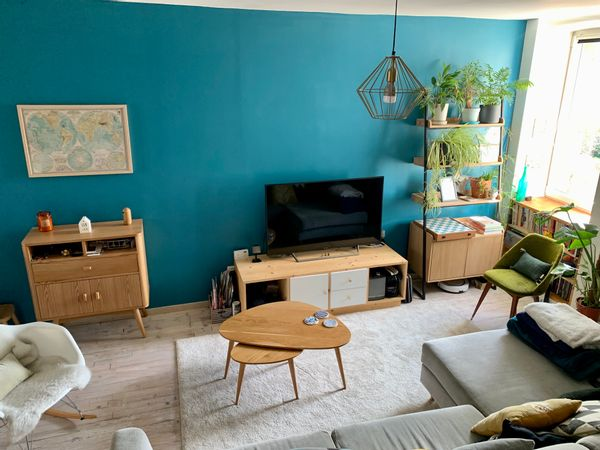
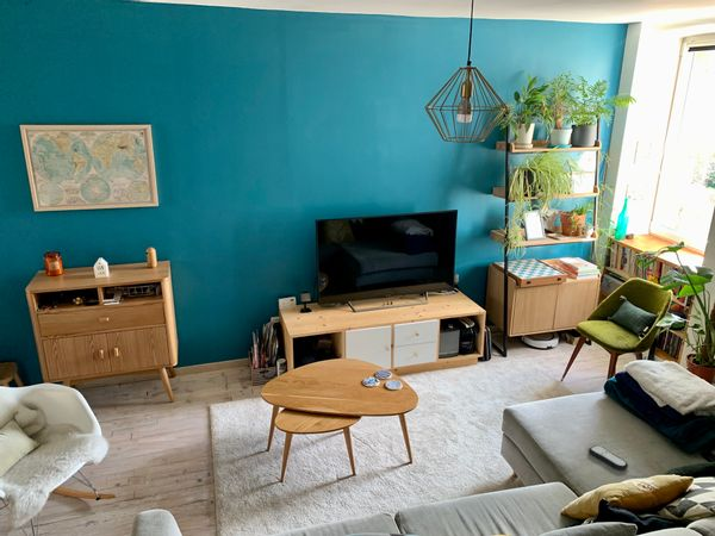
+ remote control [587,444,629,470]
